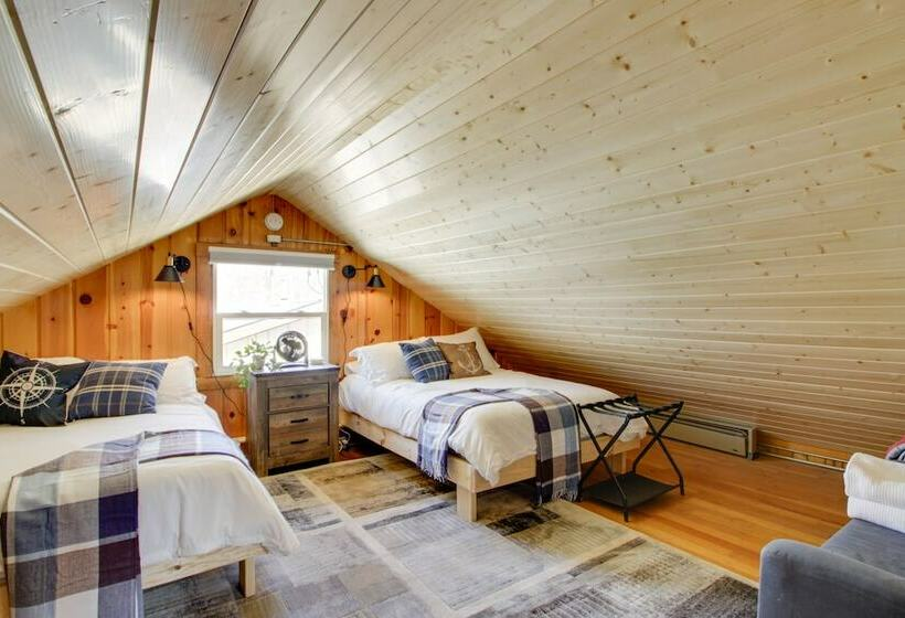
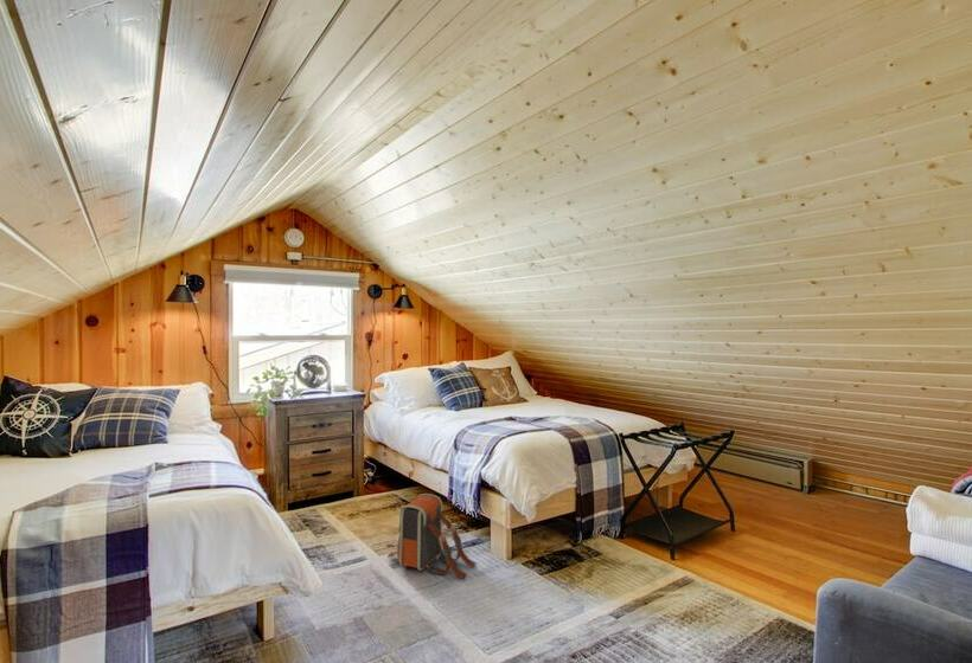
+ backpack [386,493,478,580]
